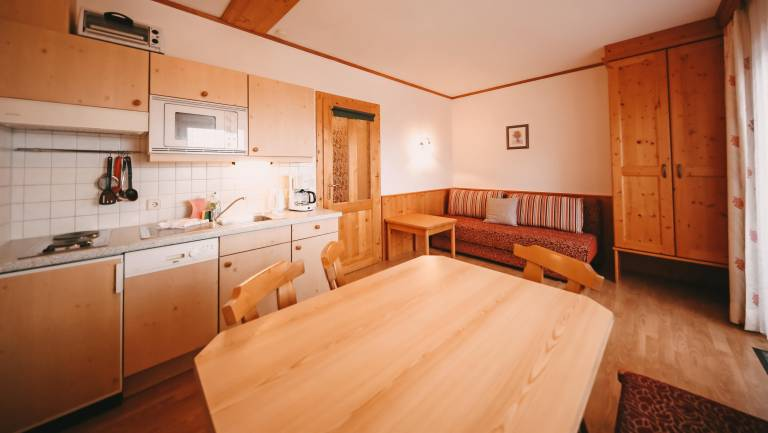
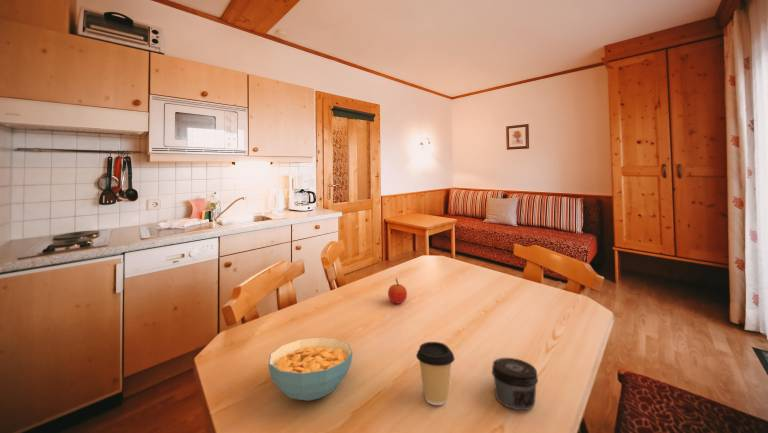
+ coffee cup [415,341,456,406]
+ fruit [387,277,408,305]
+ cereal bowl [268,336,354,402]
+ jar [491,357,539,411]
